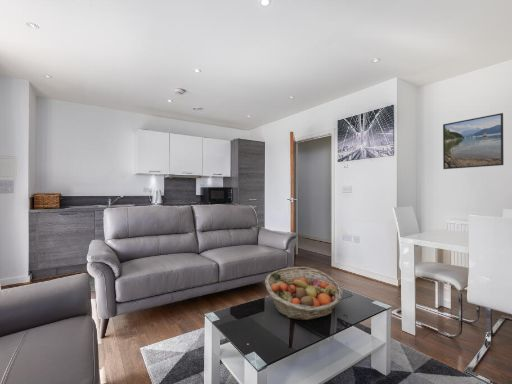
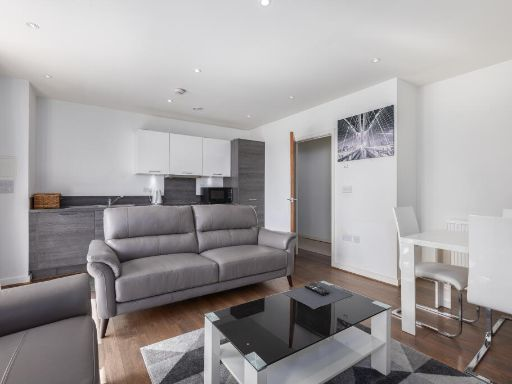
- fruit basket [264,266,344,321]
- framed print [442,112,505,170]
